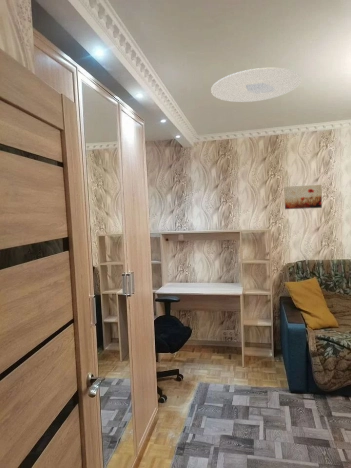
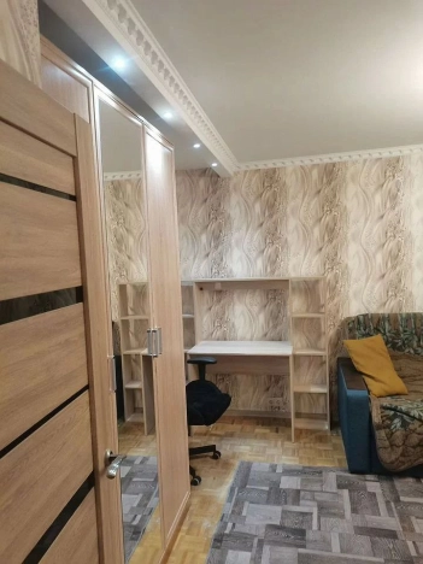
- wall art [284,184,323,210]
- ceiling light [210,67,302,103]
